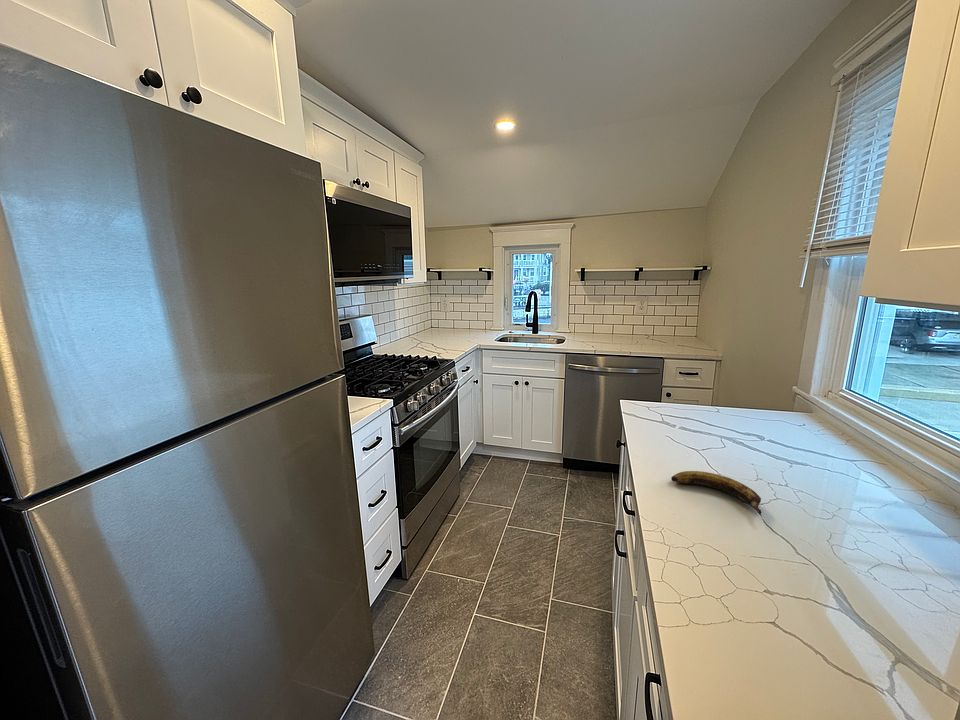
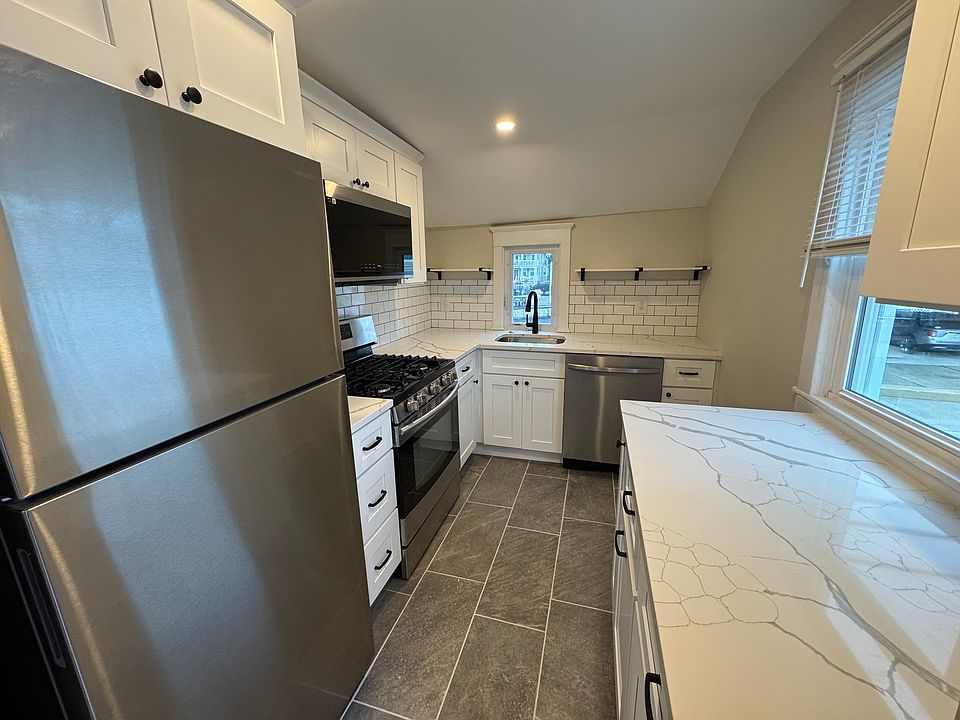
- banana [670,470,763,515]
